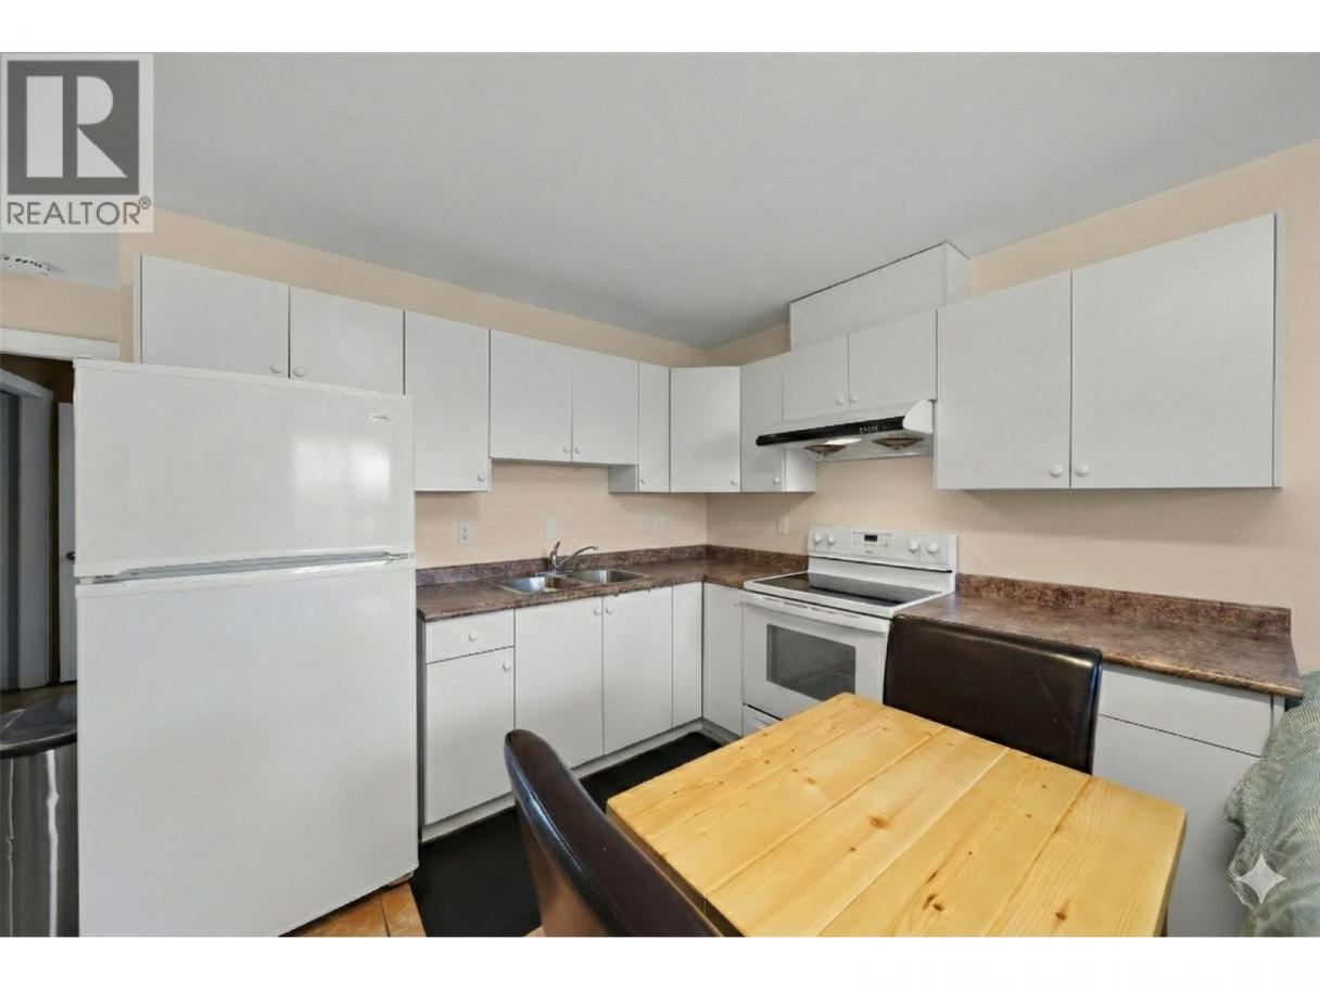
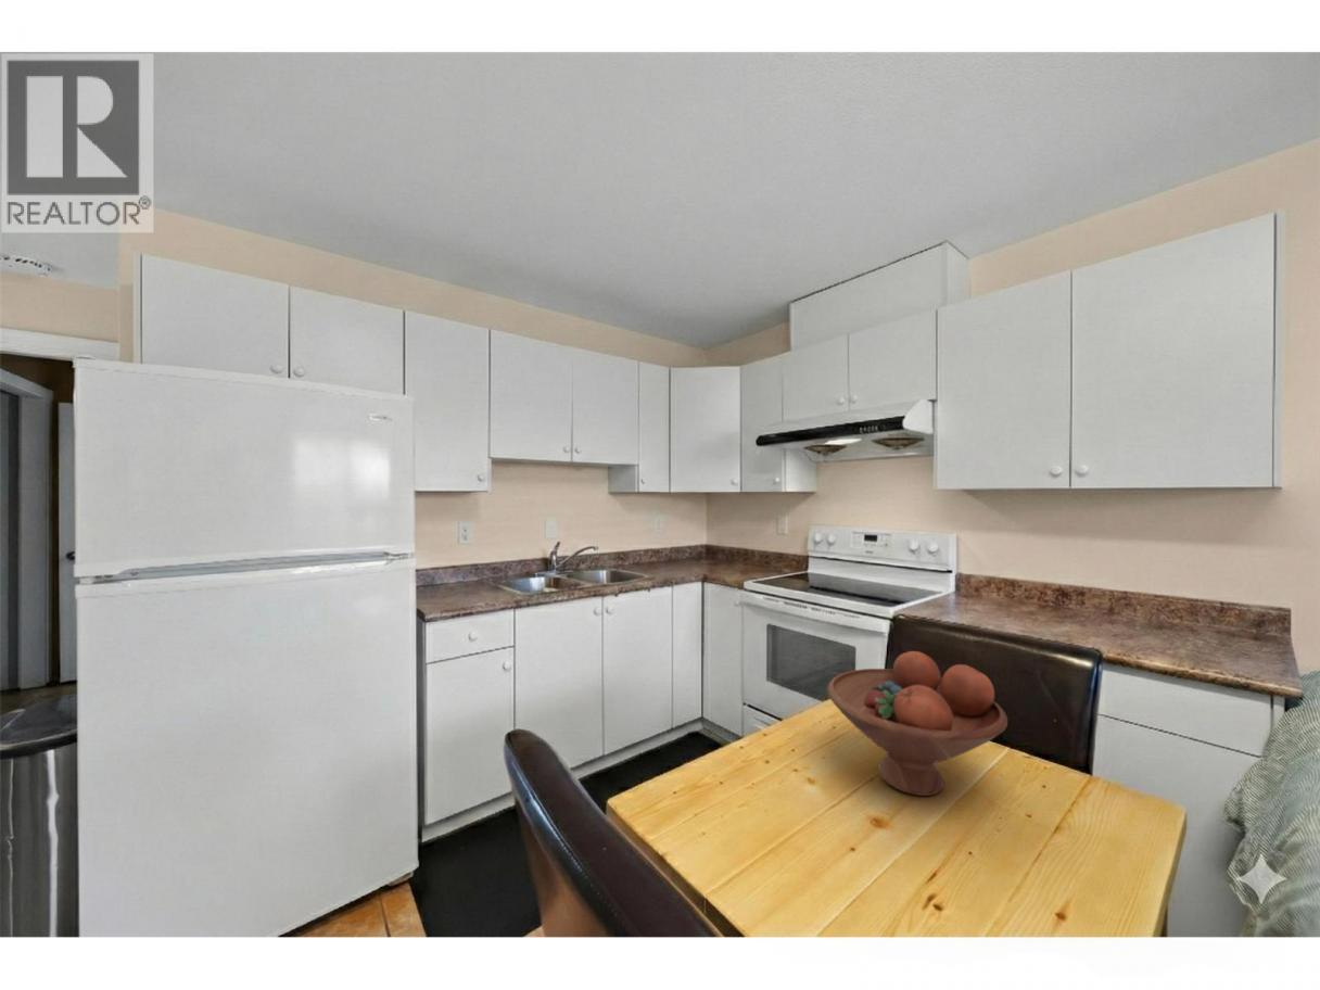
+ fruit bowl [826,650,1008,797]
